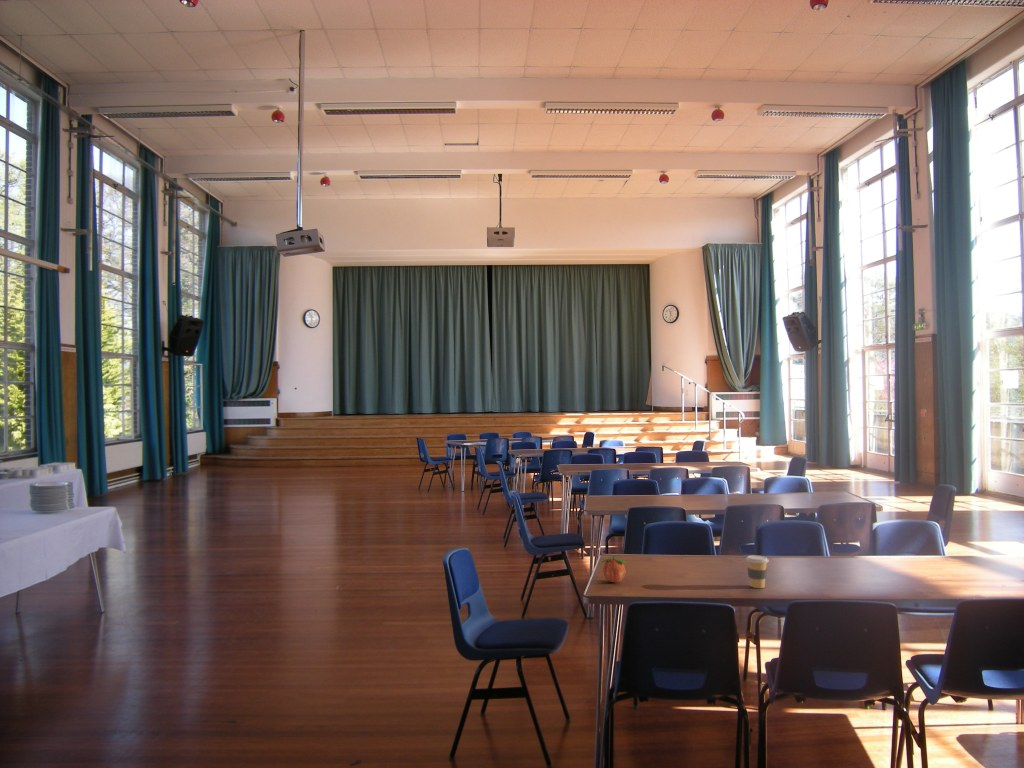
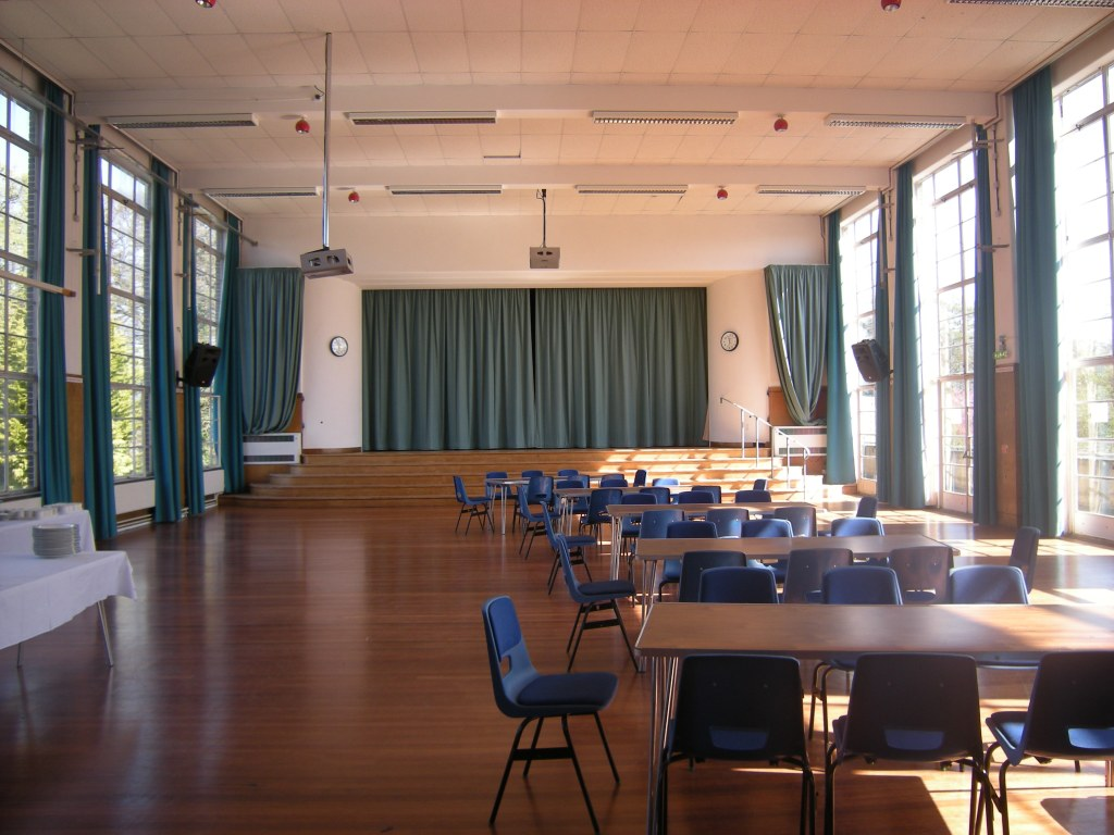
- fruit [601,555,627,583]
- coffee cup [745,554,770,589]
